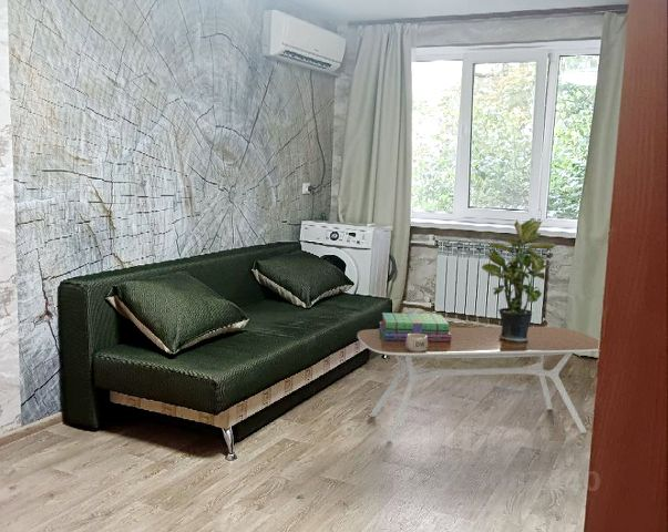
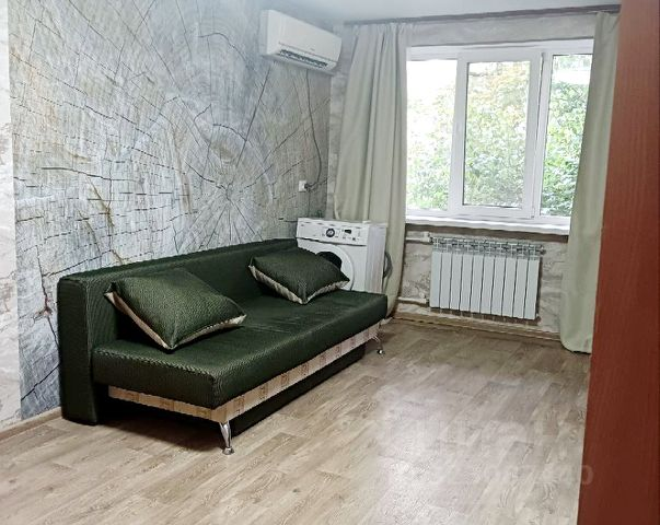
- mug [405,334,428,352]
- stack of books [378,311,451,341]
- potted plant [481,217,556,342]
- coffee table [357,326,600,442]
